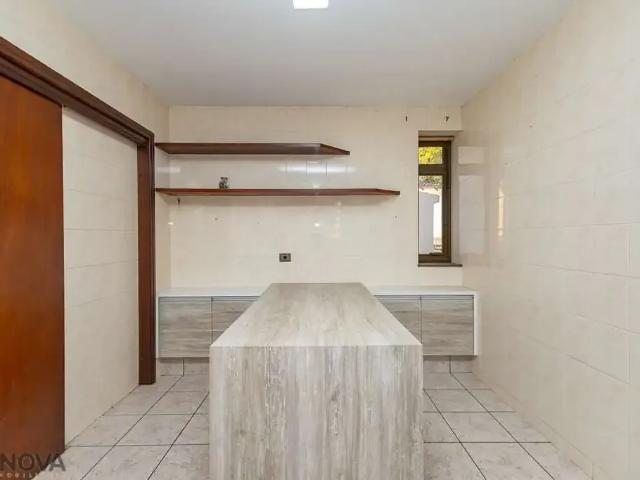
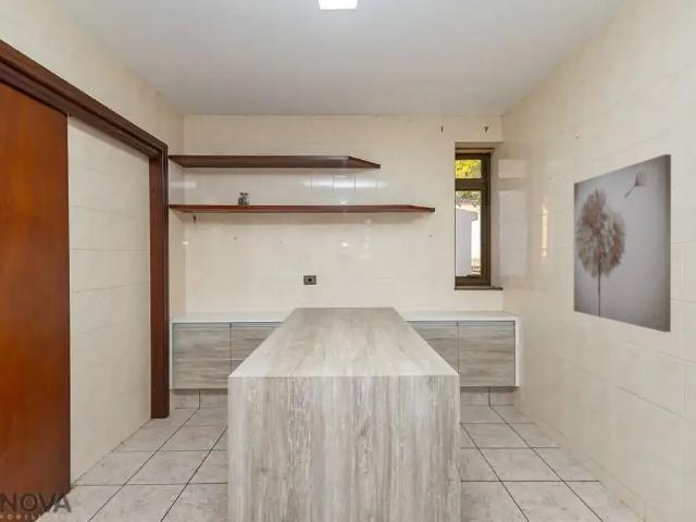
+ wall art [573,153,672,333]
